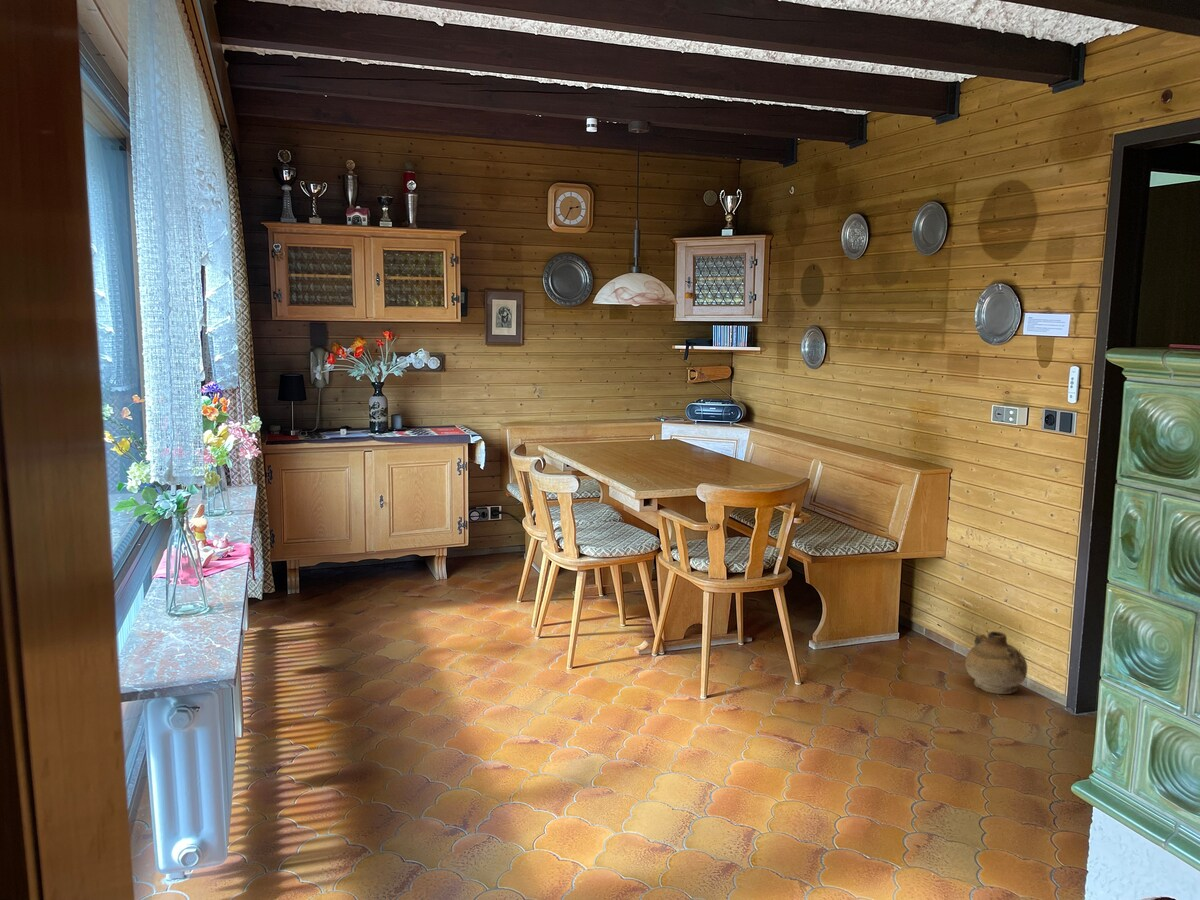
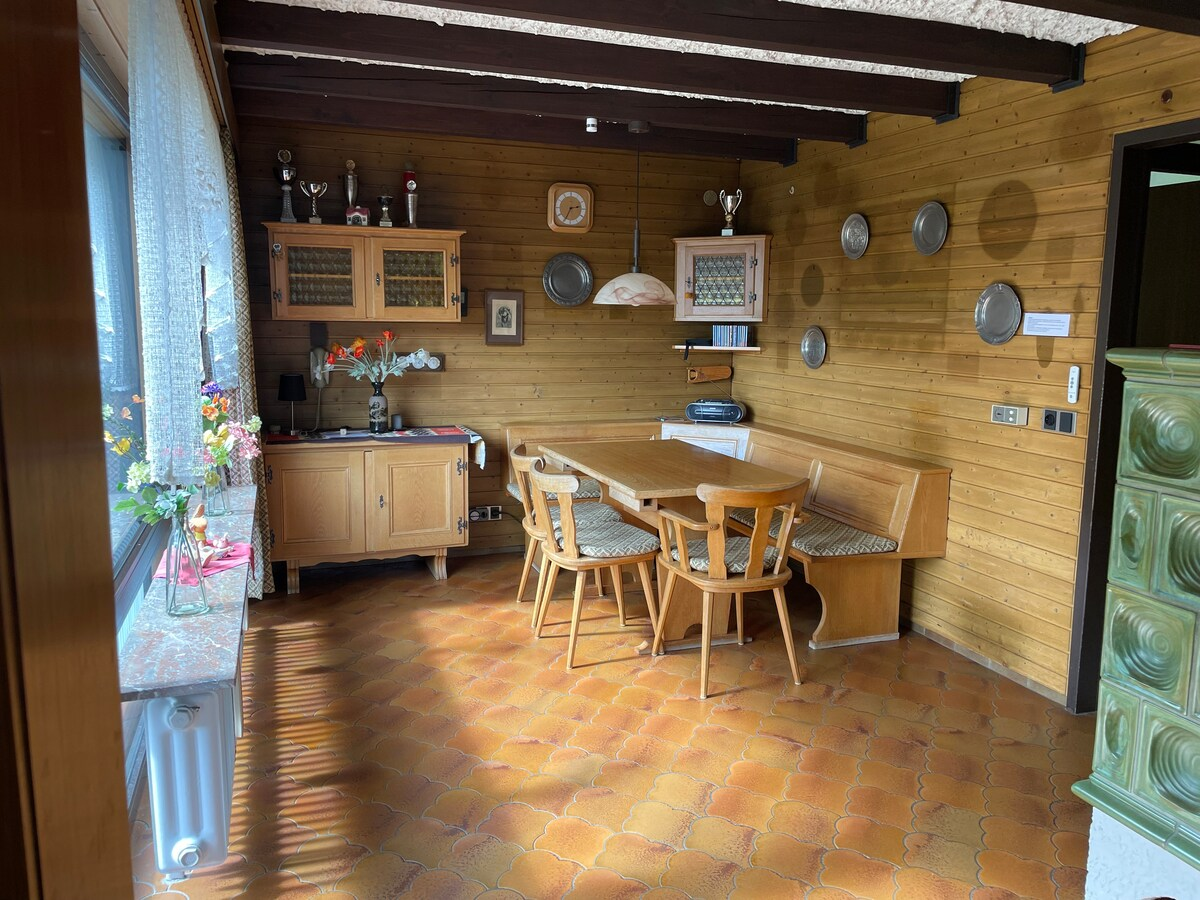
- ceramic jug [964,630,1028,695]
